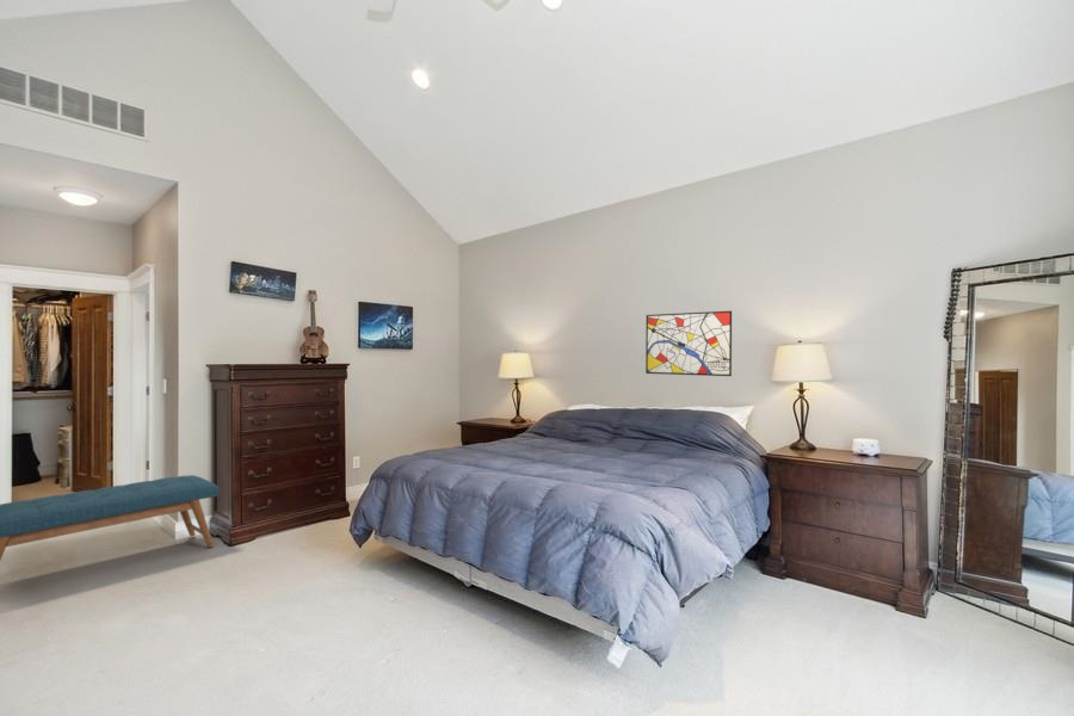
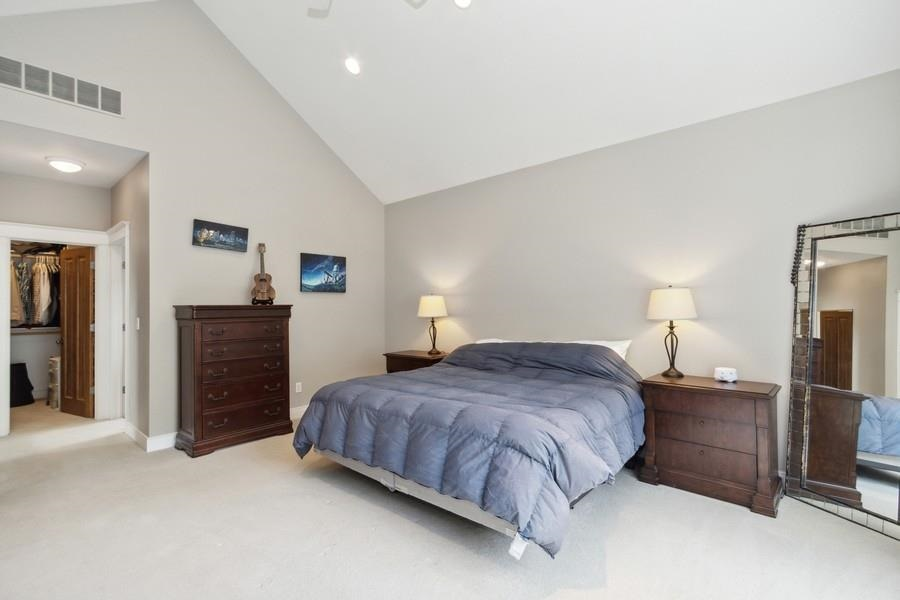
- bench [0,474,220,561]
- wall art [644,310,733,377]
